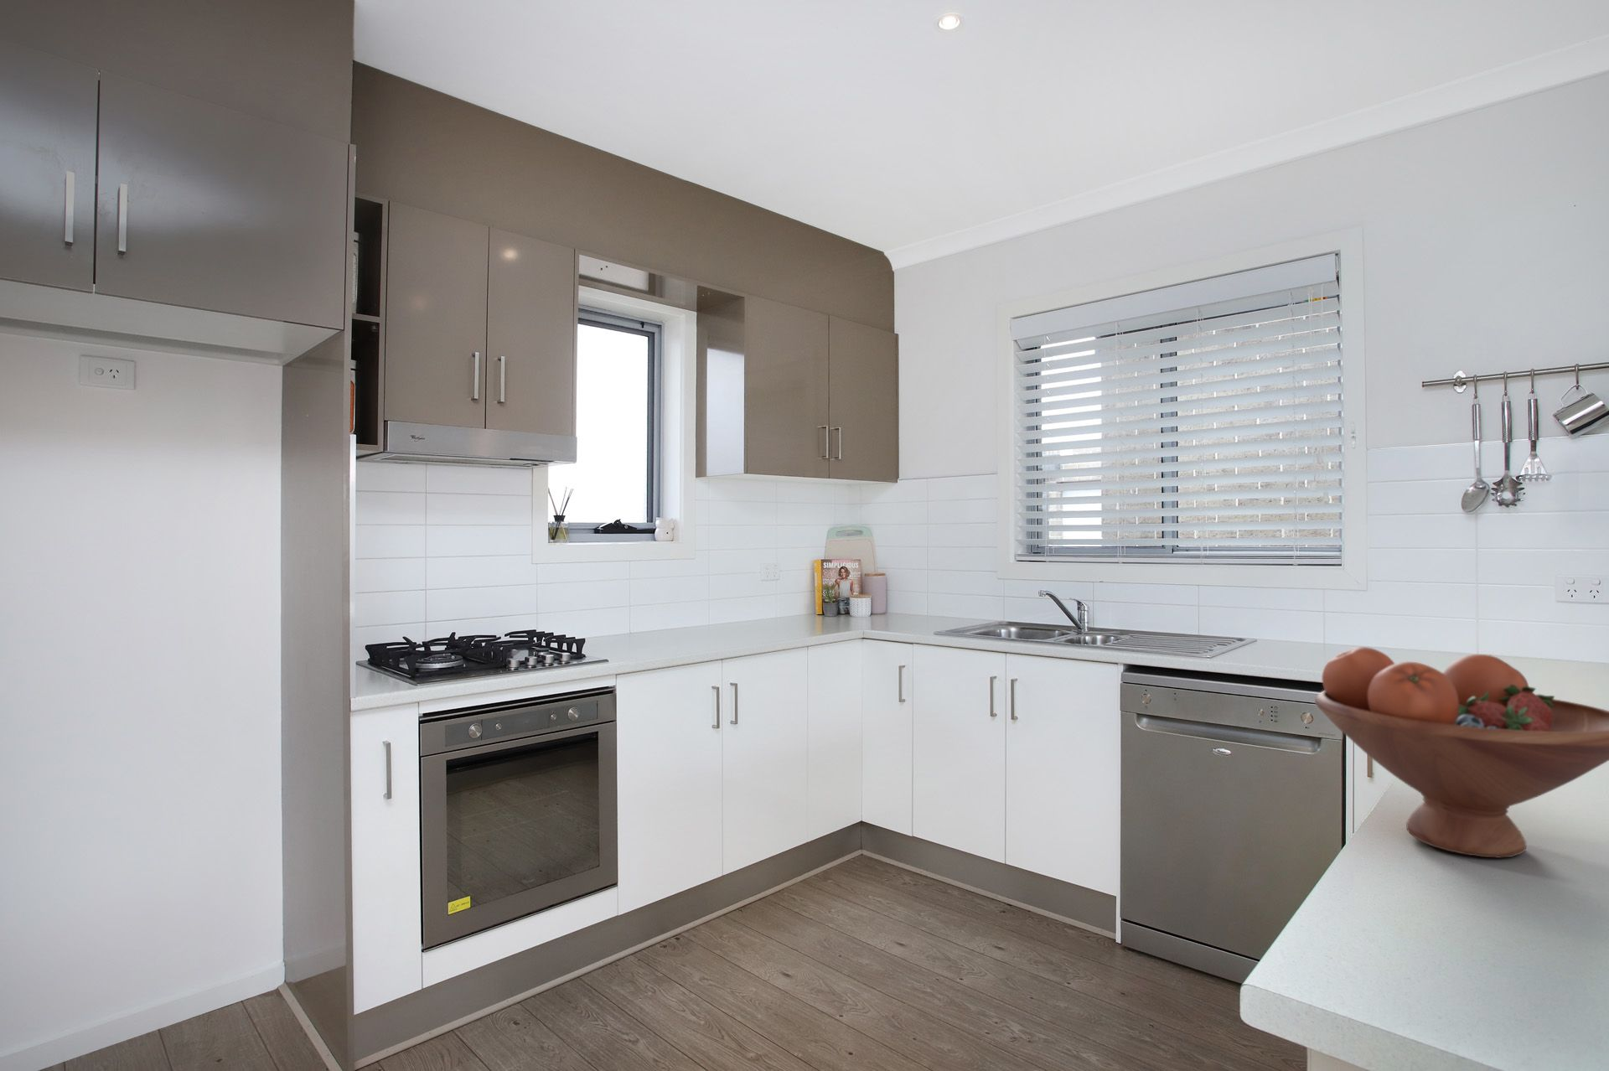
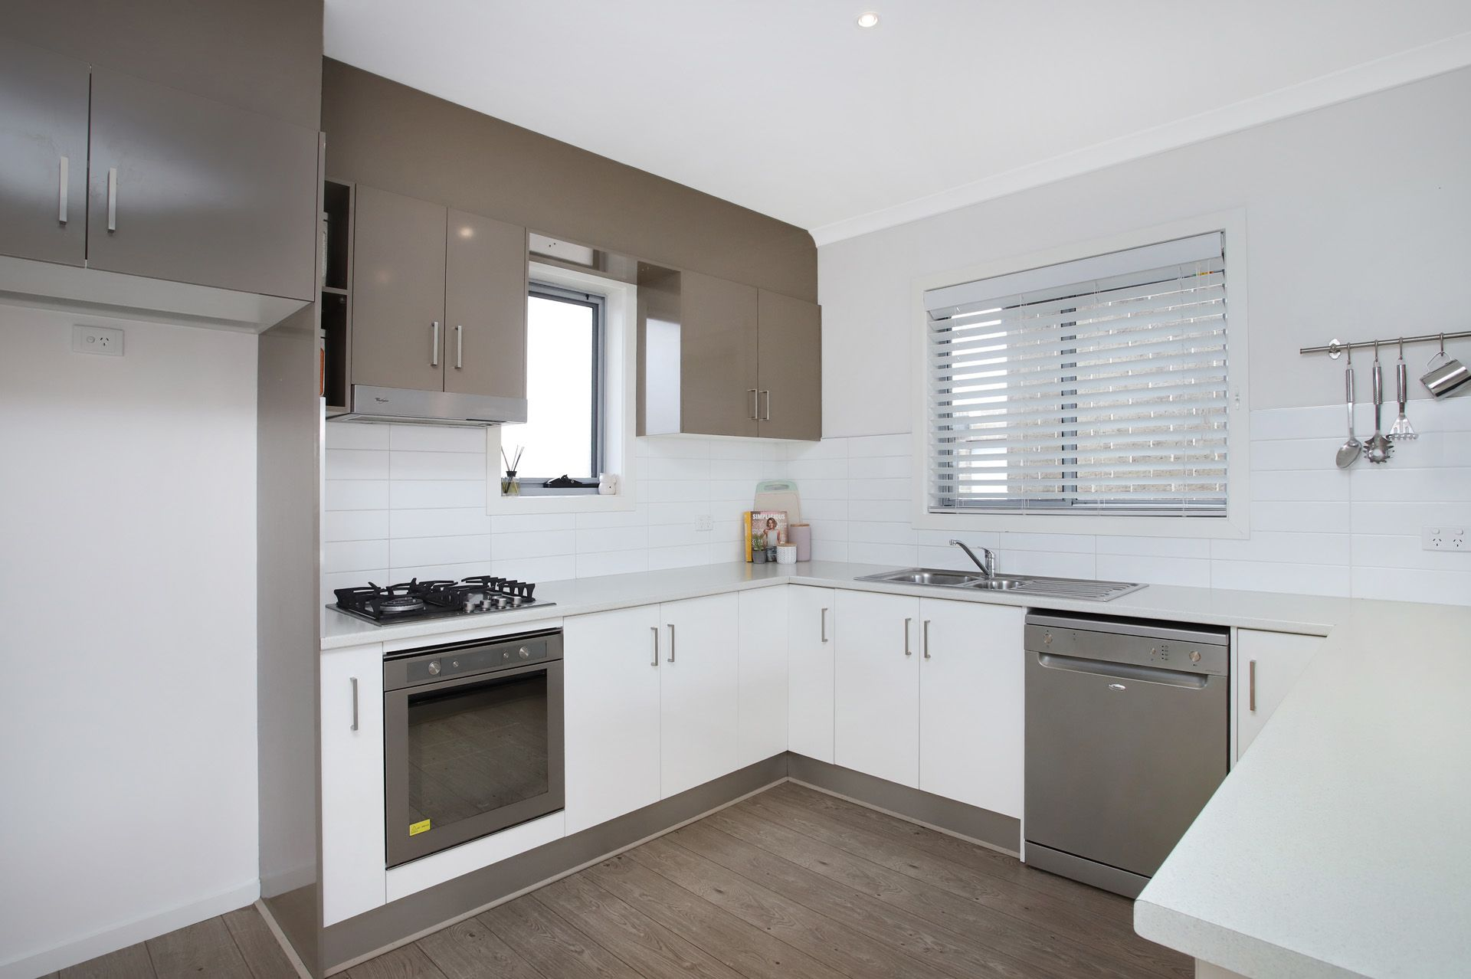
- fruit bowl [1314,647,1609,859]
